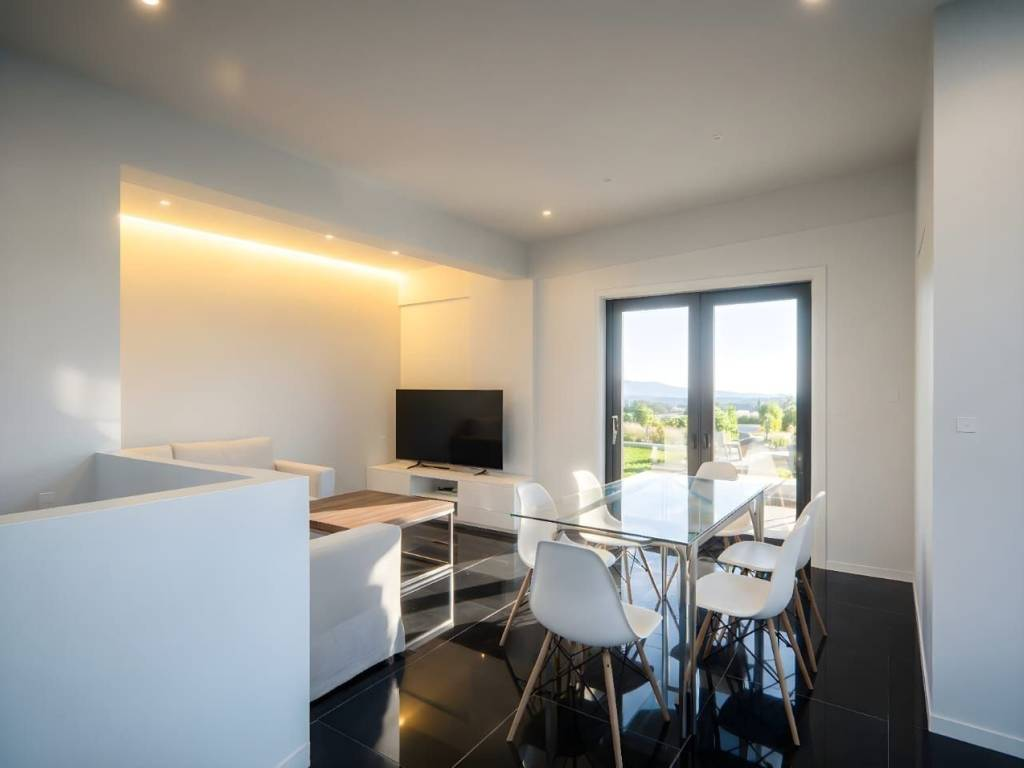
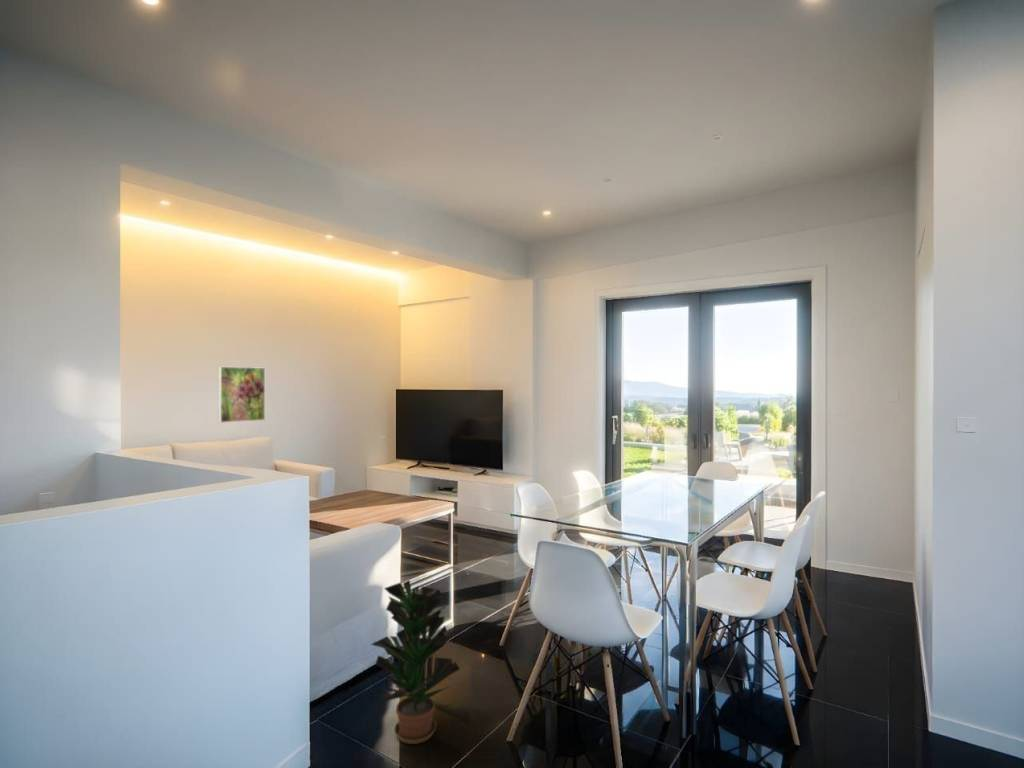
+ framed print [218,366,266,424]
+ potted plant [369,579,461,745]
